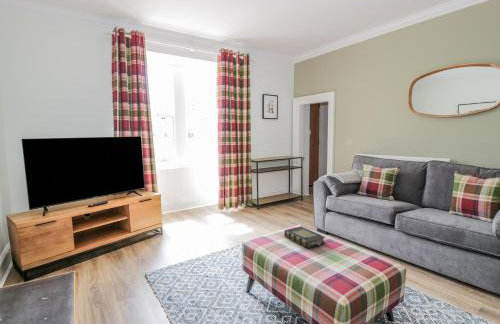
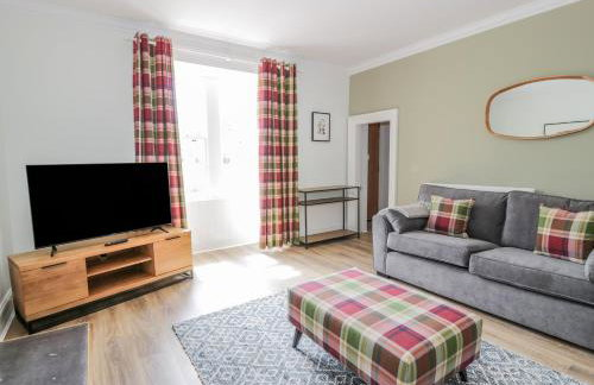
- book [283,226,326,249]
